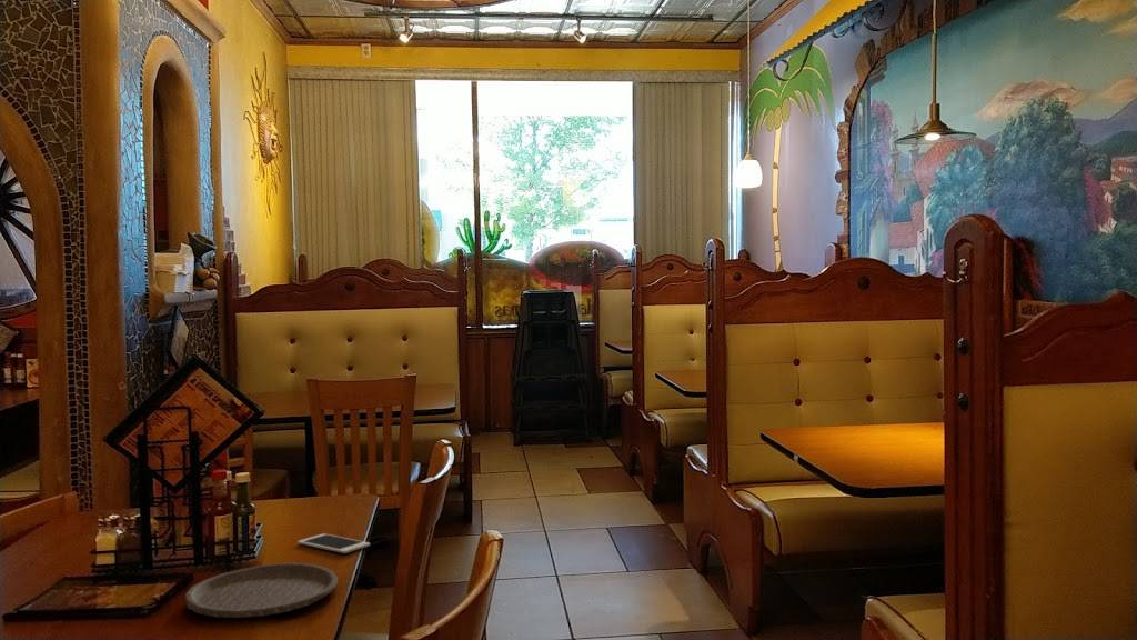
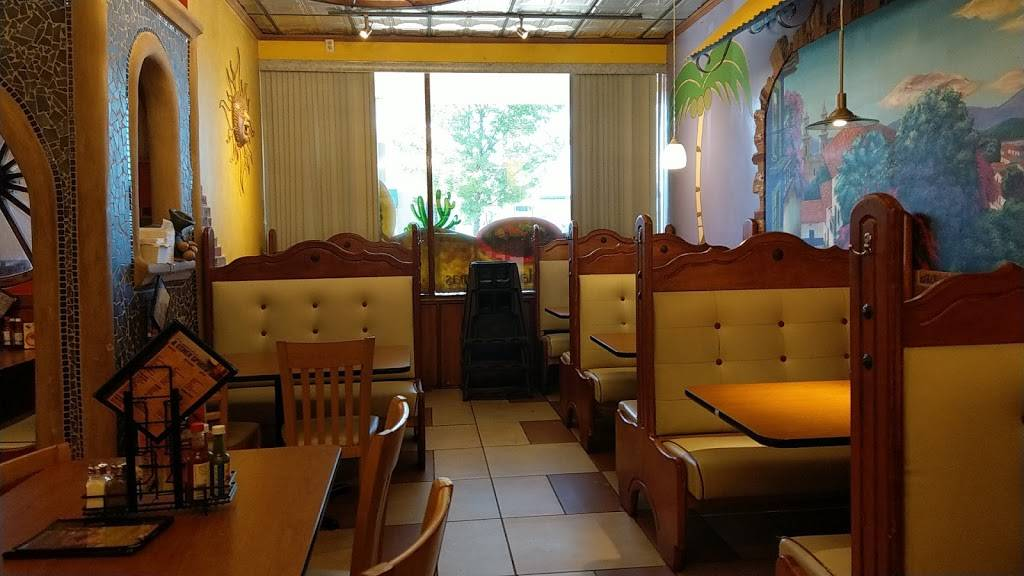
- cell phone [296,532,371,554]
- plate [183,562,339,619]
